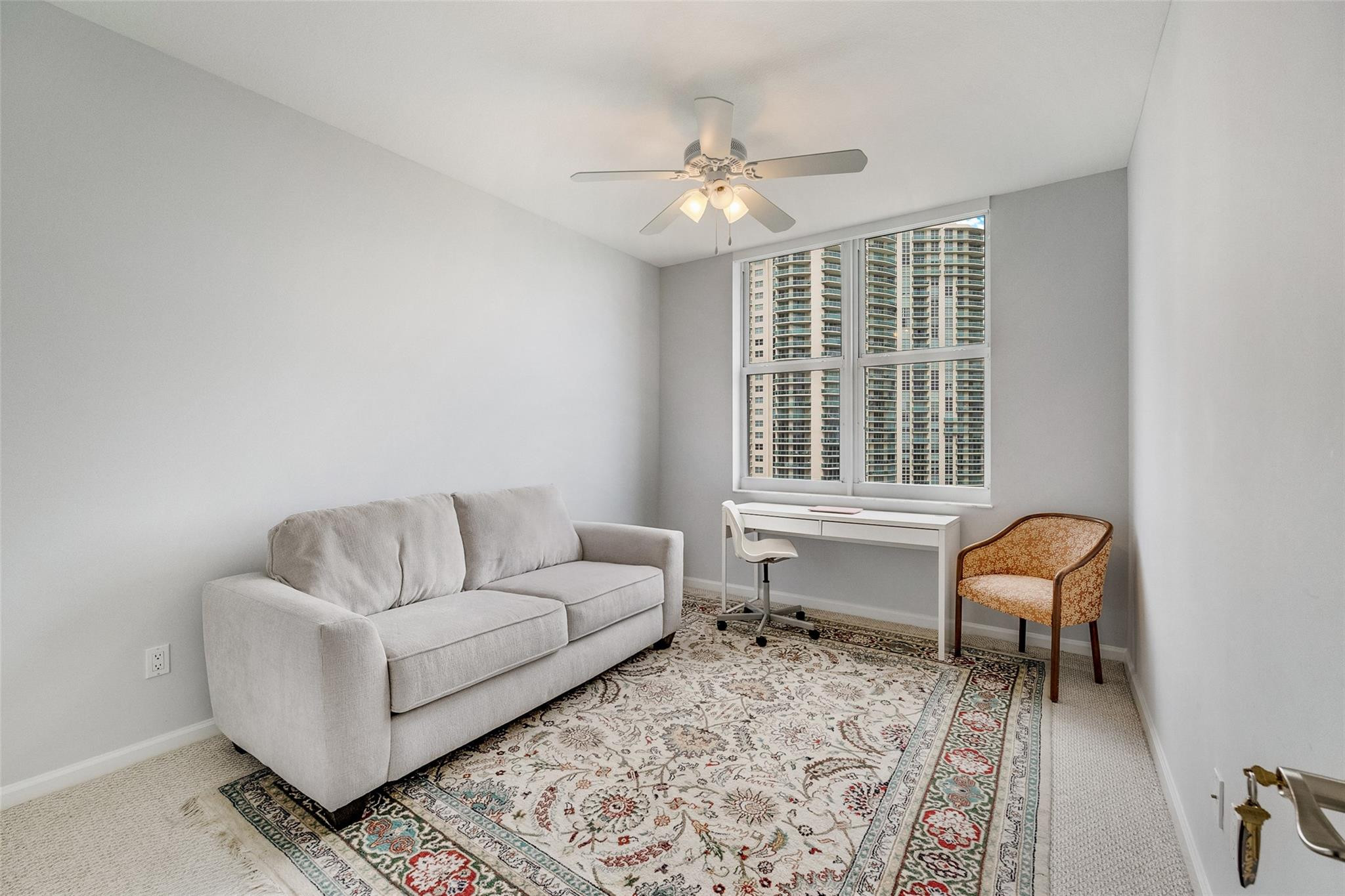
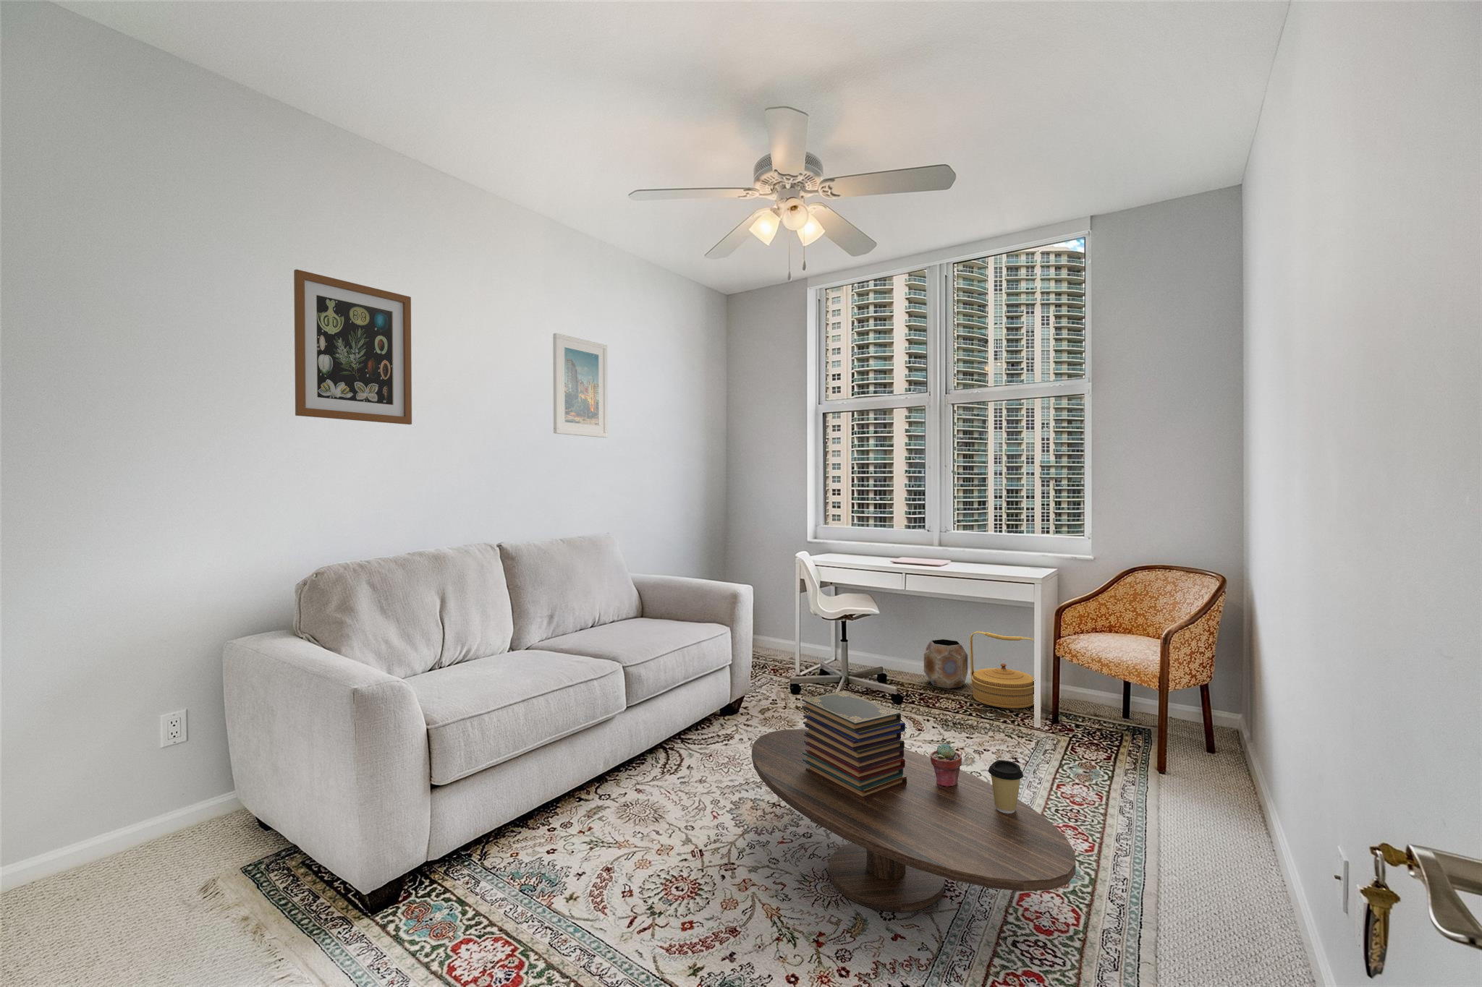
+ planter [923,639,969,690]
+ basket [969,630,1034,709]
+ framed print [552,333,608,438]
+ coffee table [751,728,1077,912]
+ coffee cup [987,759,1024,813]
+ book stack [801,690,907,801]
+ potted succulent [930,744,962,788]
+ wall art [293,269,412,425]
